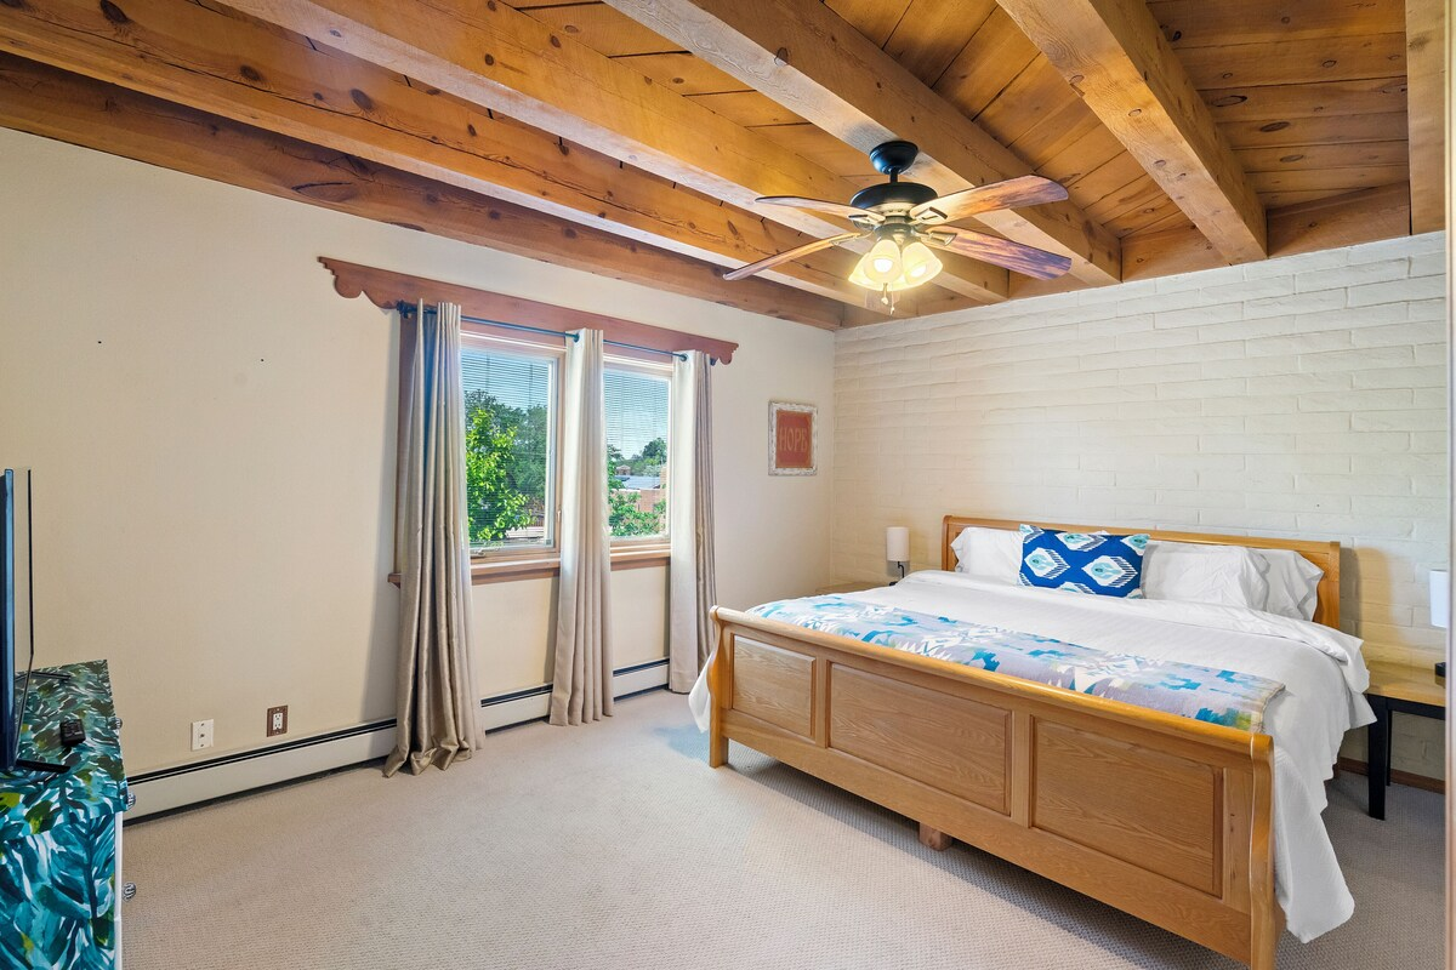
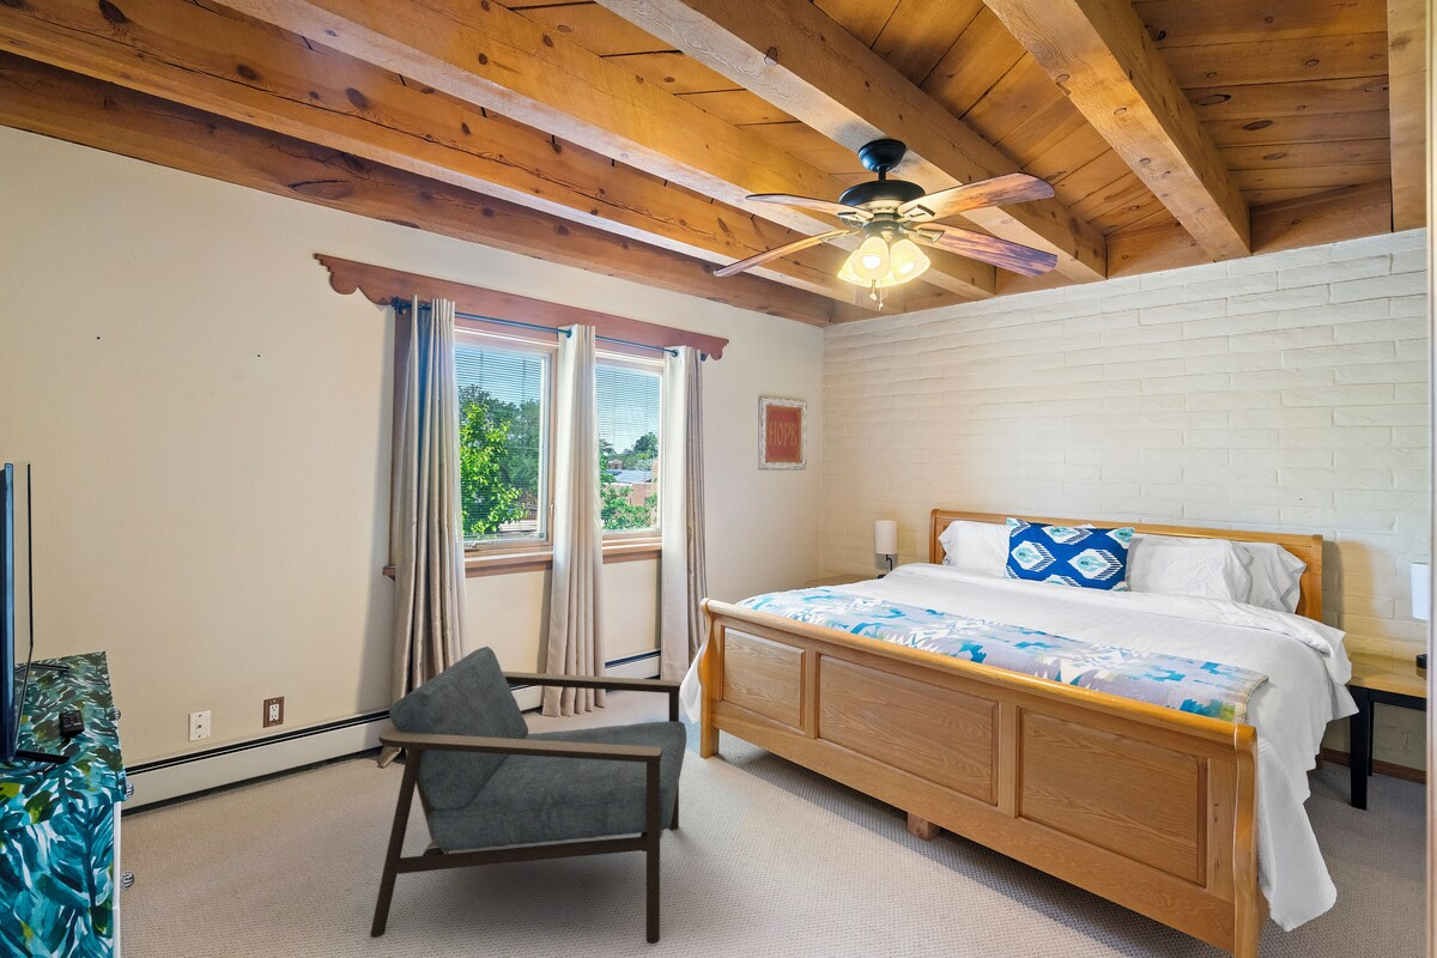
+ armchair [369,645,687,945]
